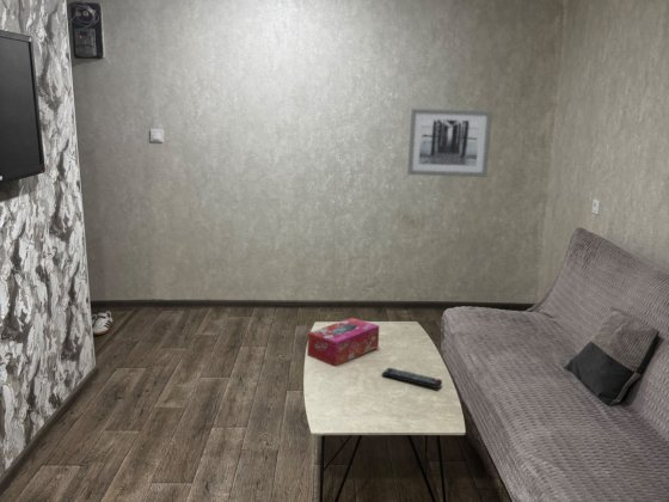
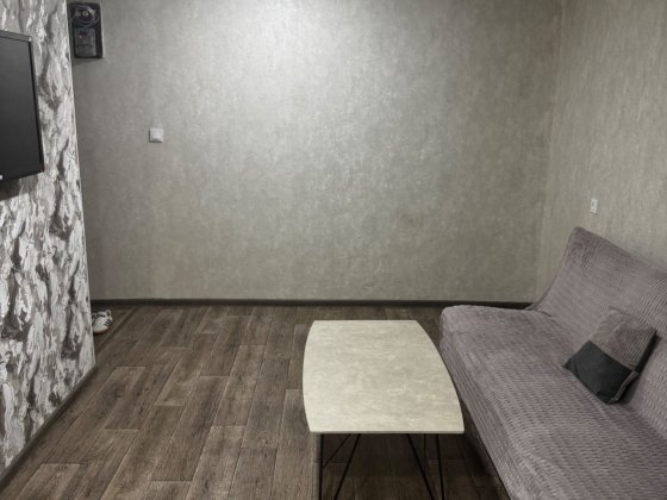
- wall art [406,106,493,178]
- tissue box [306,317,380,367]
- remote control [381,367,443,390]
